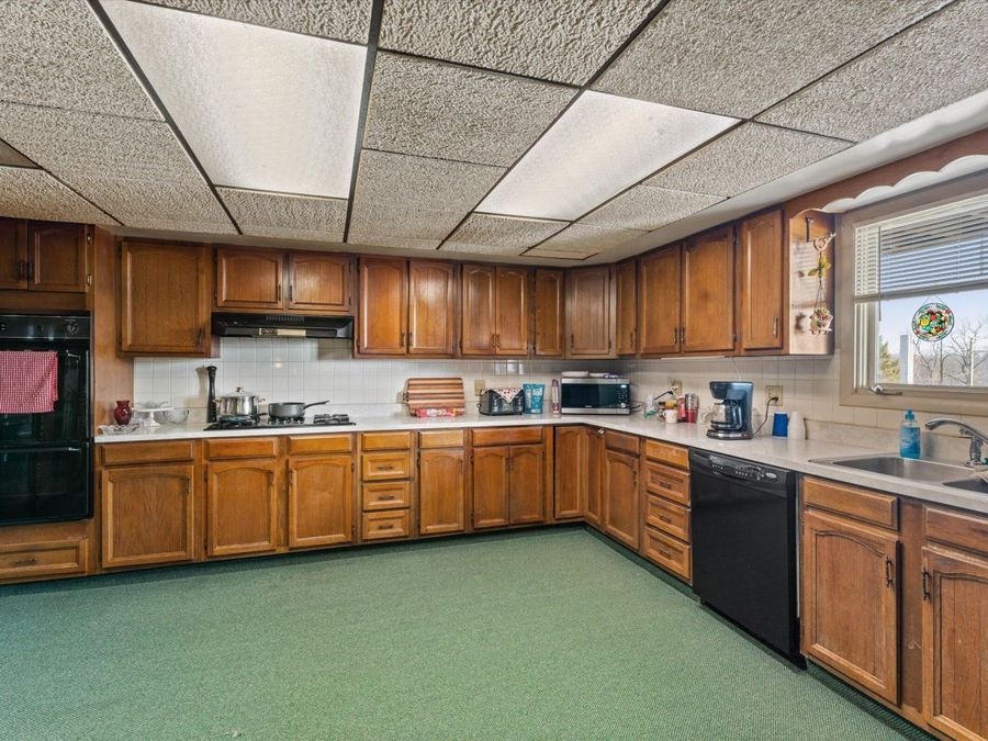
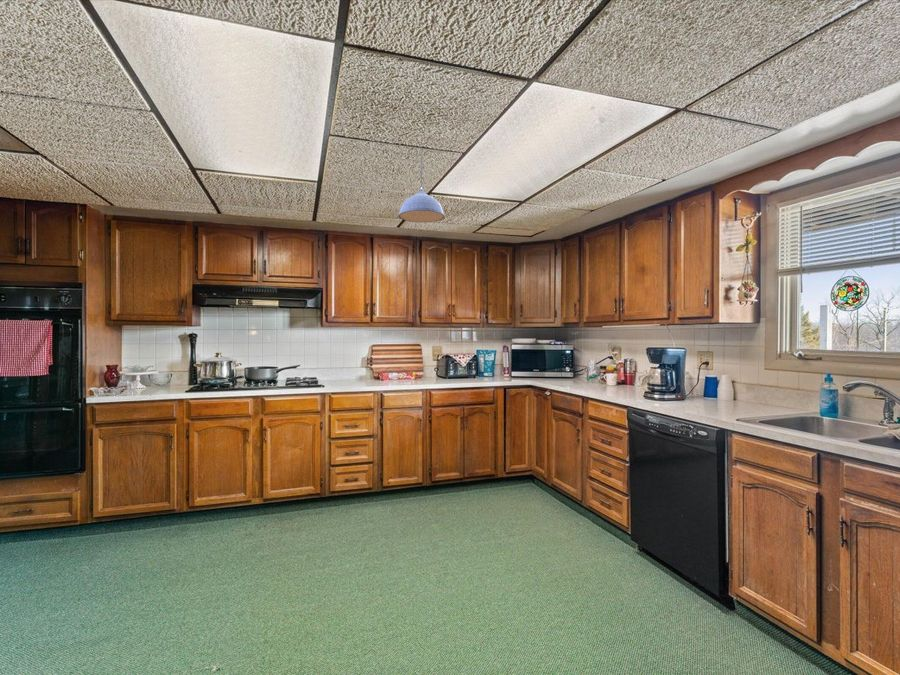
+ pendant light [398,148,445,223]
